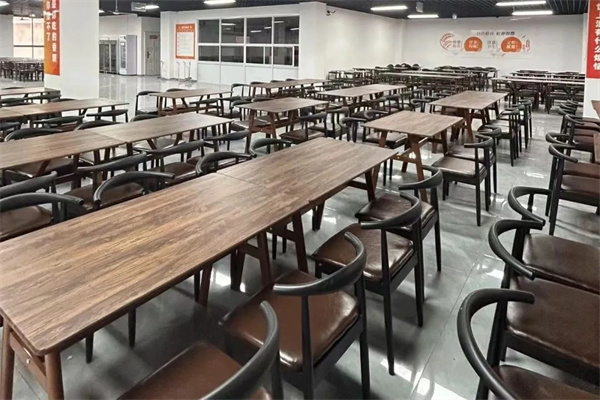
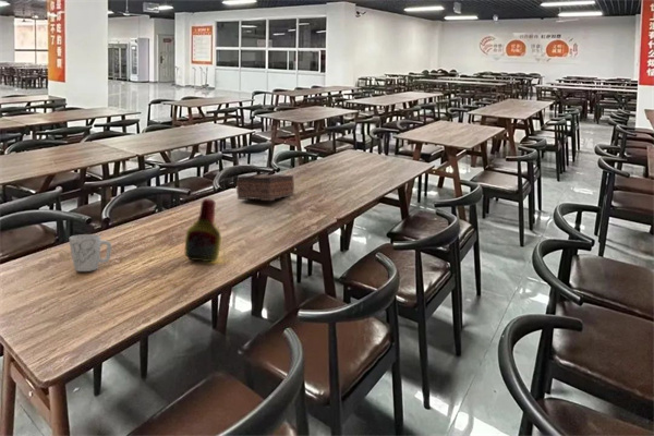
+ tissue box [235,173,295,202]
+ bottle [184,197,222,263]
+ mug [69,233,112,272]
